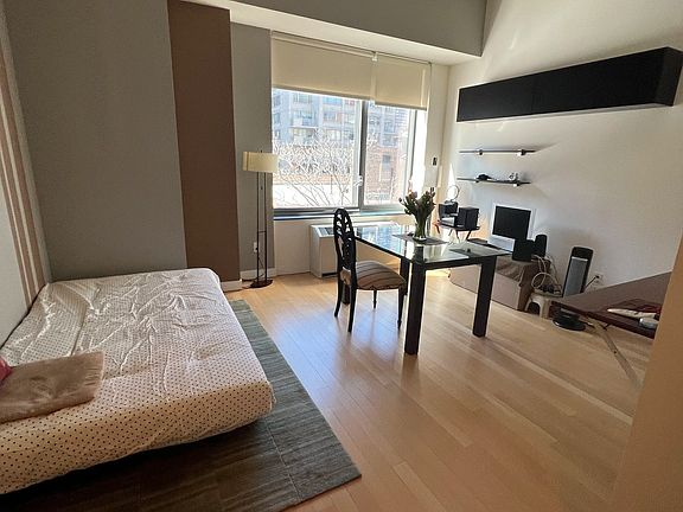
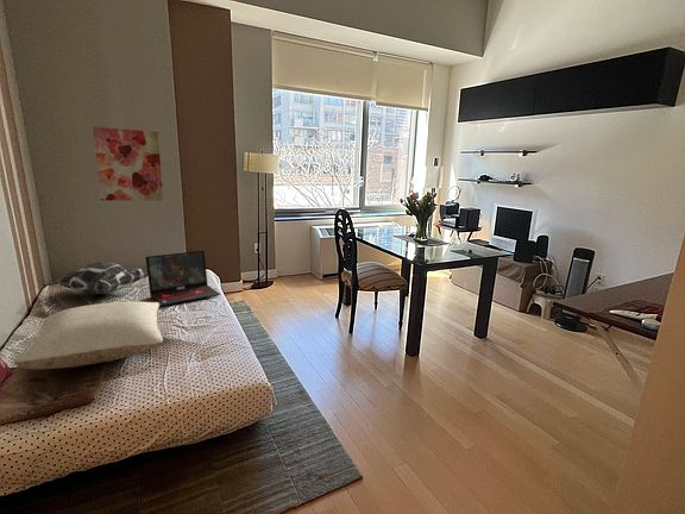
+ pillow [13,300,164,370]
+ laptop [145,250,221,307]
+ wall art [92,126,164,202]
+ decorative pillow [40,262,147,295]
